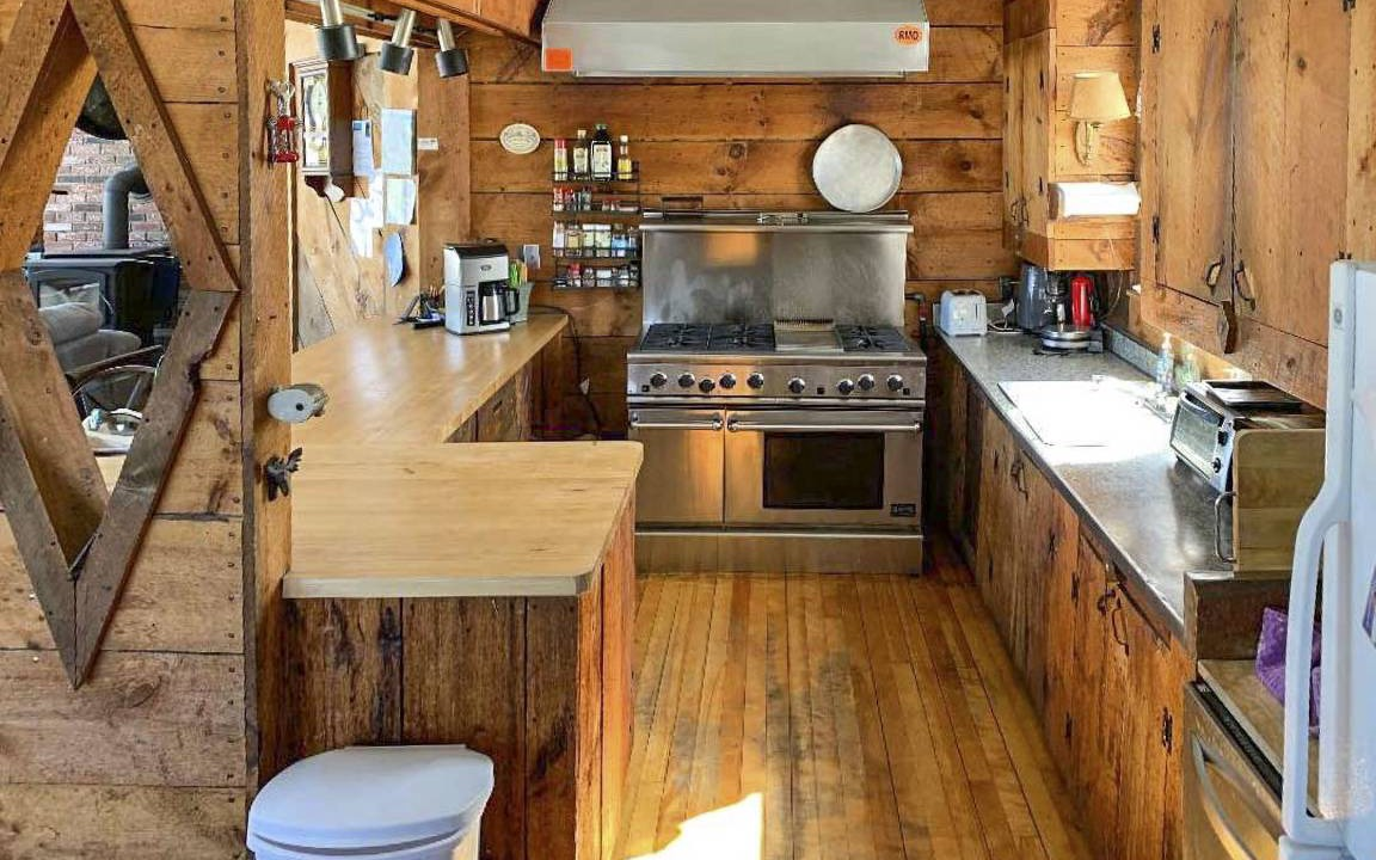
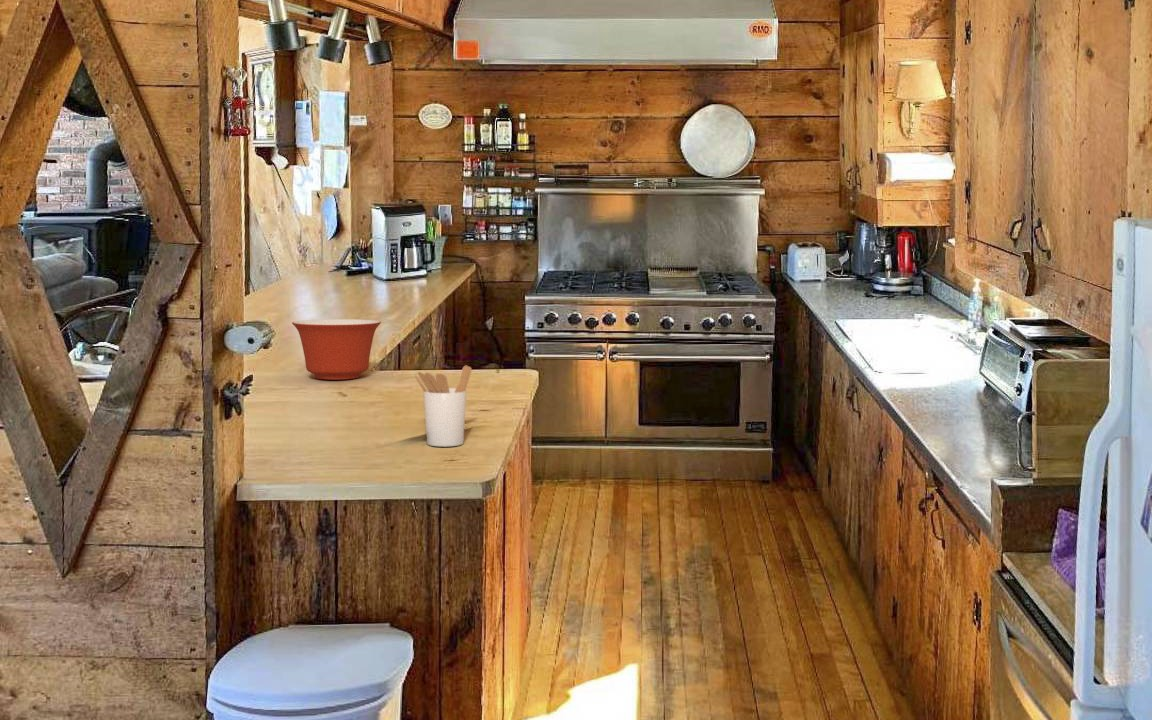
+ mixing bowl [291,318,382,381]
+ utensil holder [414,365,473,448]
